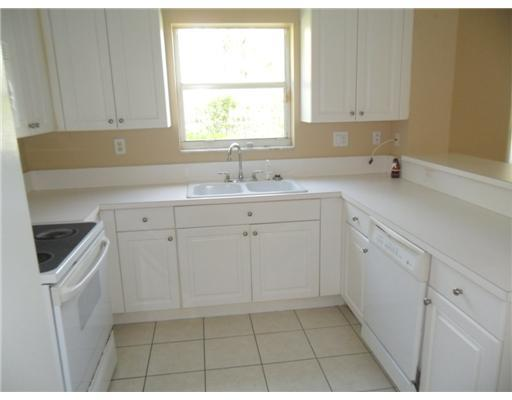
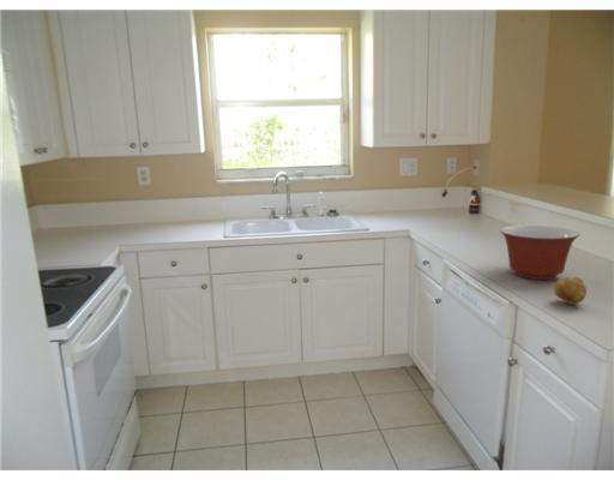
+ mixing bowl [499,224,582,281]
+ fruit [553,276,588,306]
